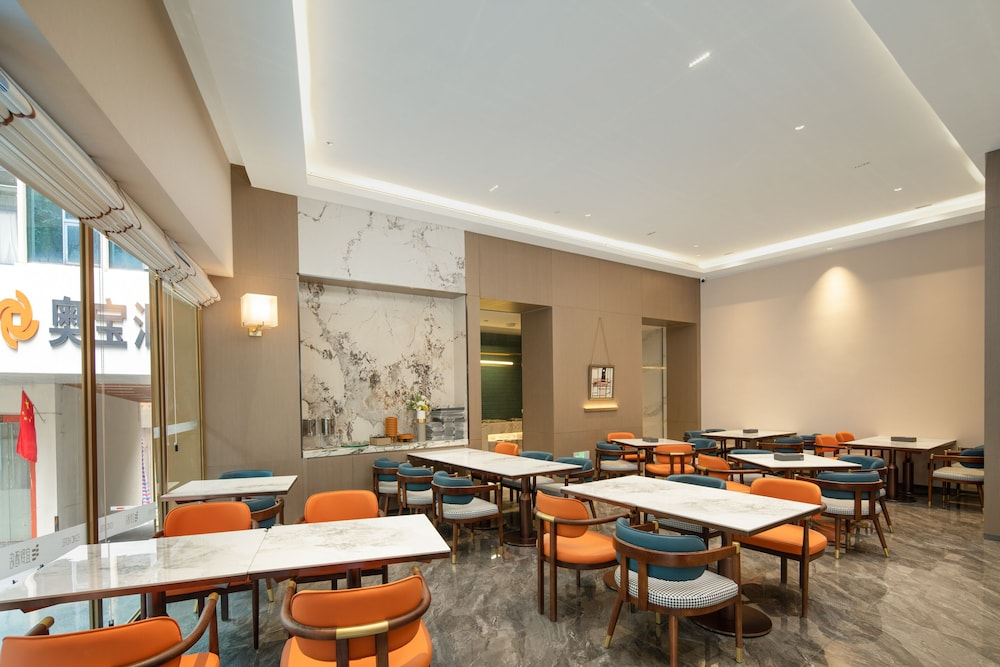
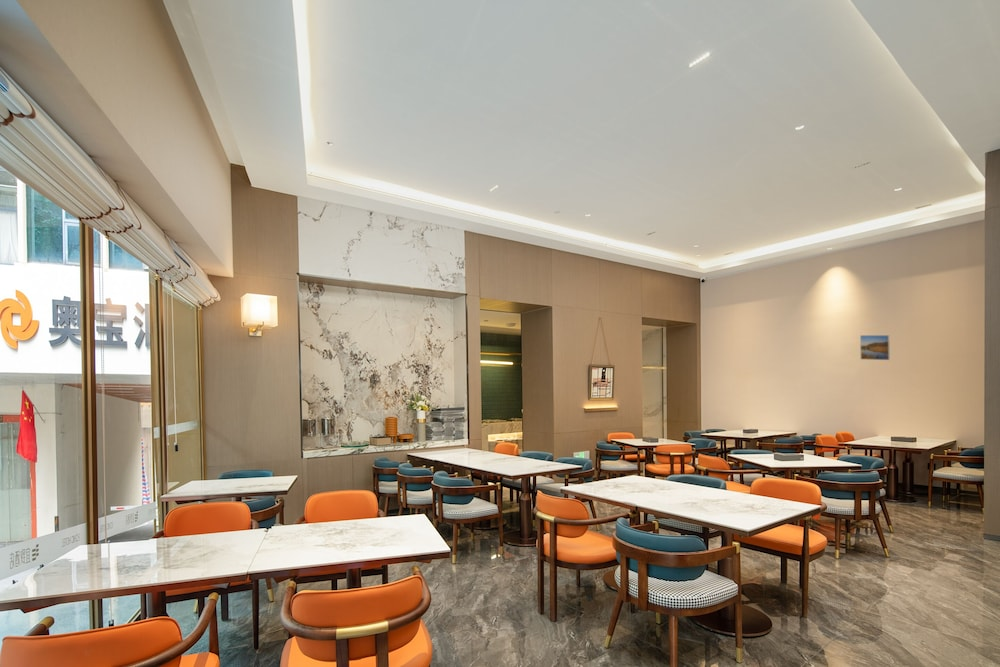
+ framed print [859,334,891,361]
